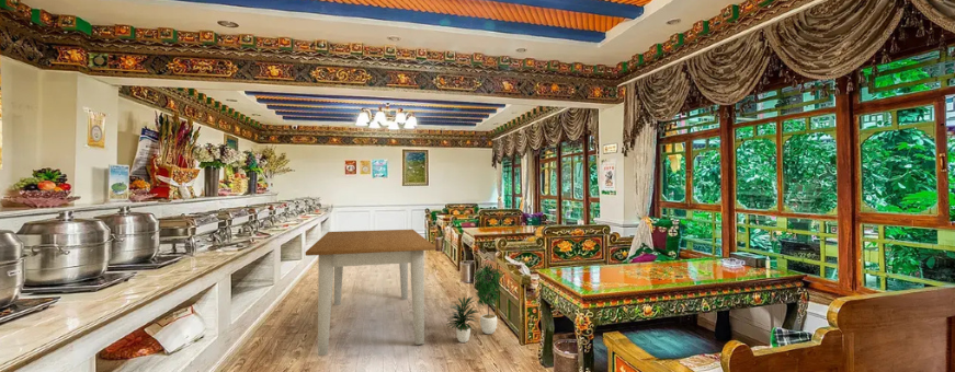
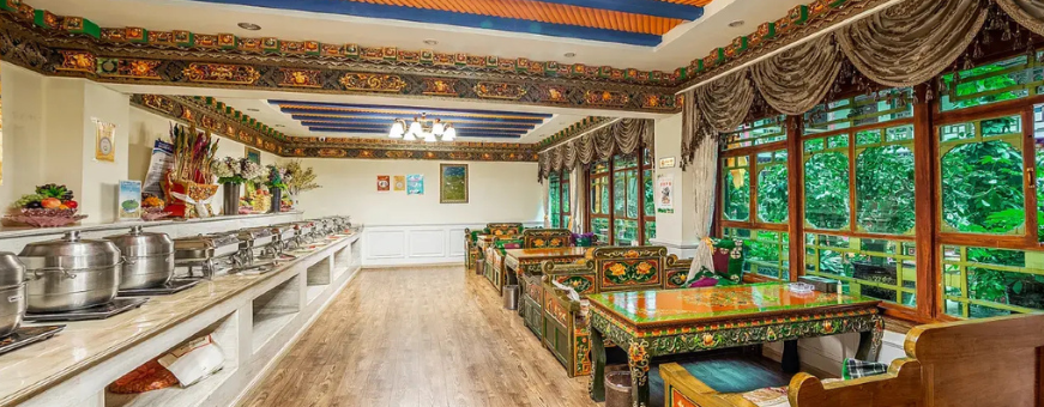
- table [305,229,436,357]
- potted plant [445,261,505,344]
